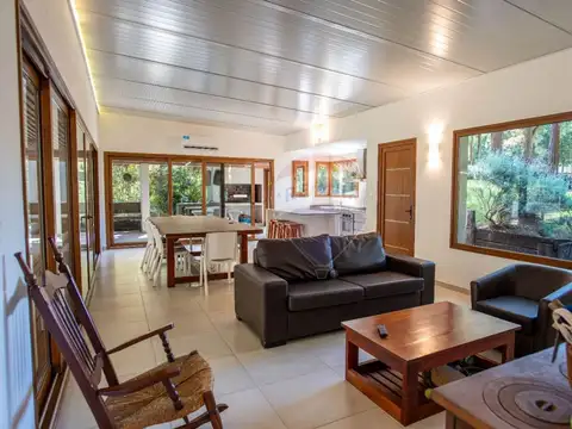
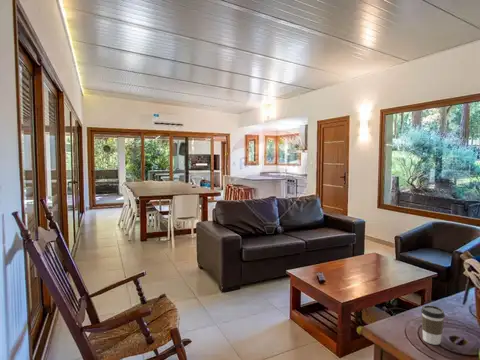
+ coffee cup [420,304,446,346]
